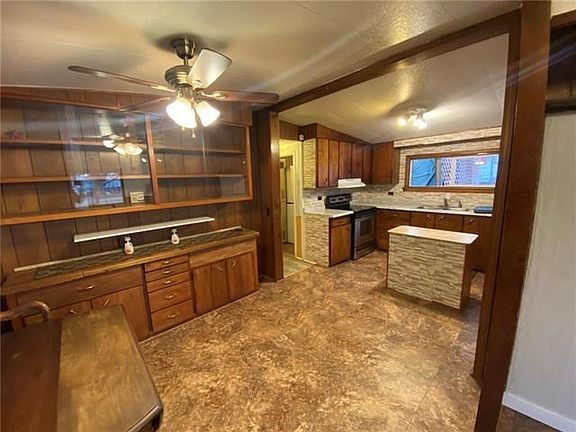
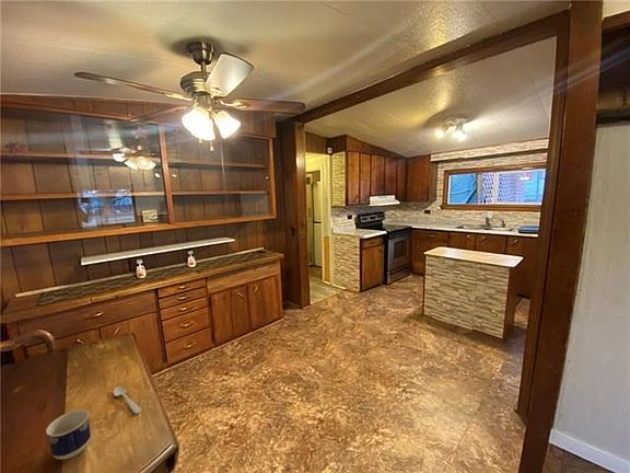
+ spoon [113,385,142,414]
+ cup [45,408,92,461]
